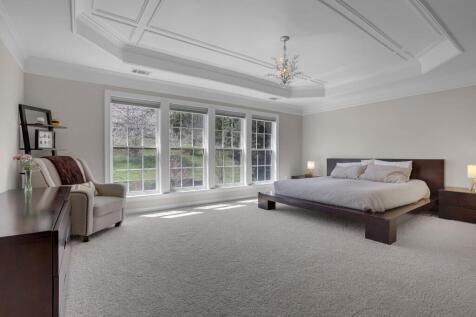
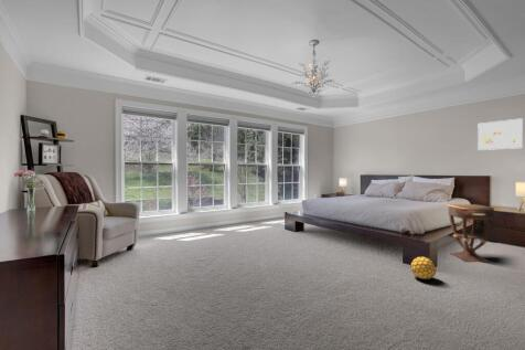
+ decorative ball [409,255,437,280]
+ side table [447,203,495,264]
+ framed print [476,117,524,151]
